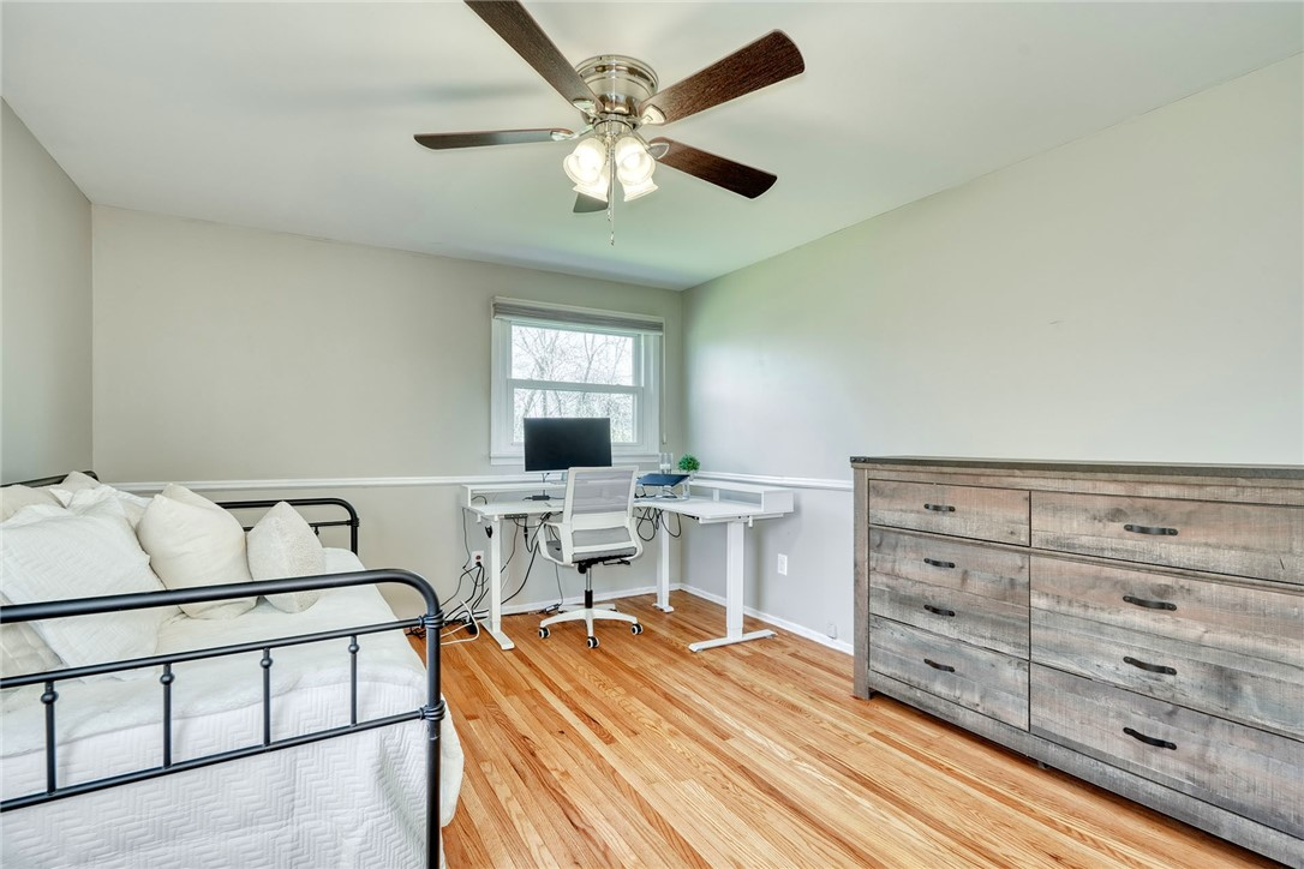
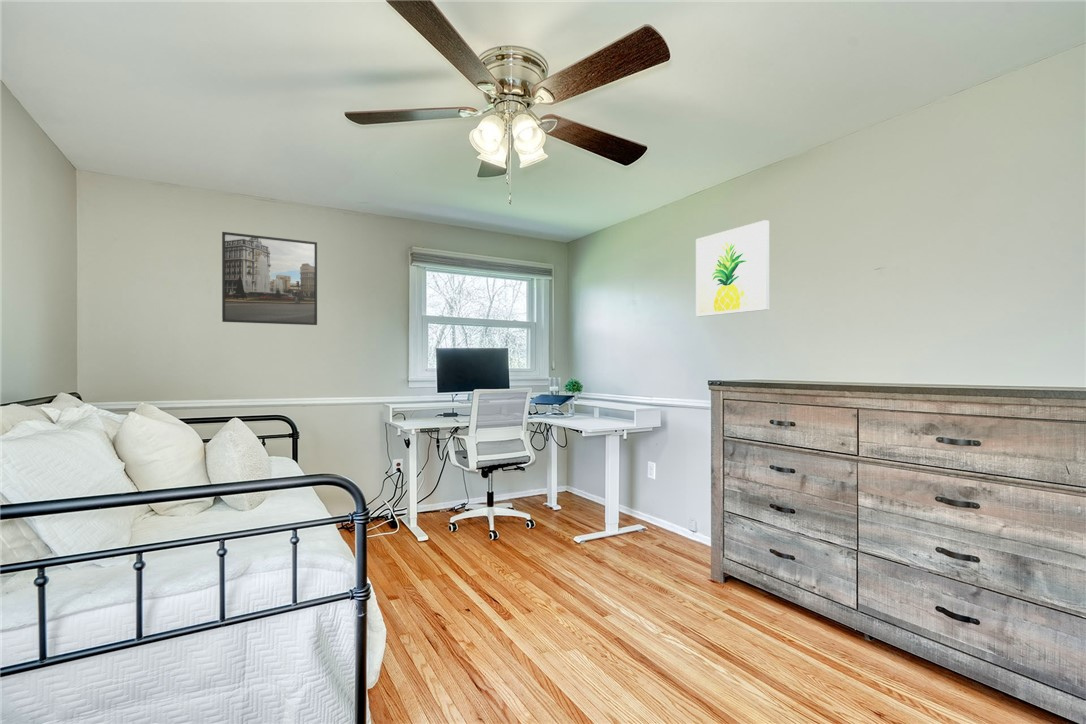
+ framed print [221,231,318,326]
+ wall art [695,219,770,318]
